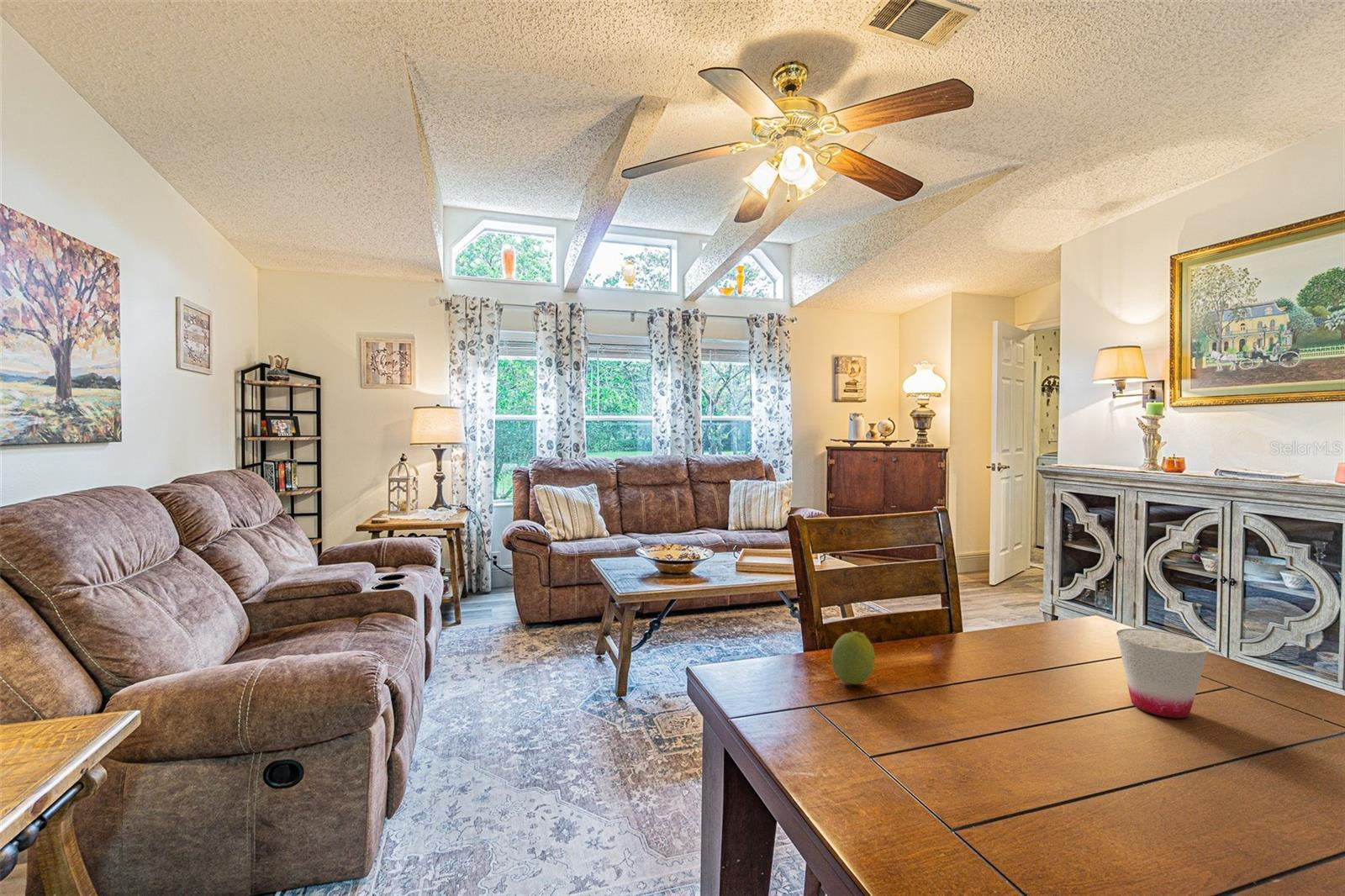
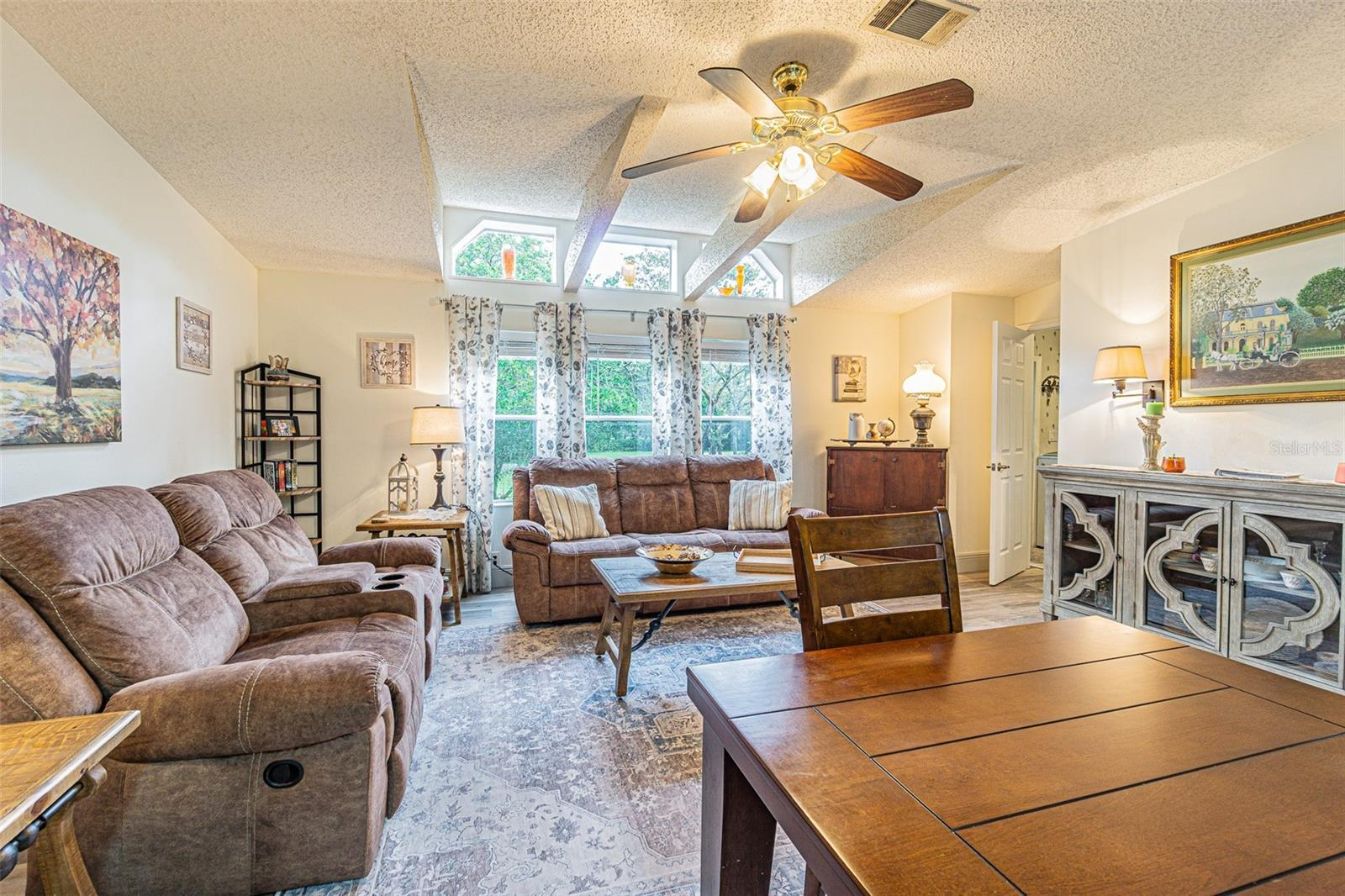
- fruit [831,630,876,685]
- cup [1116,628,1210,719]
